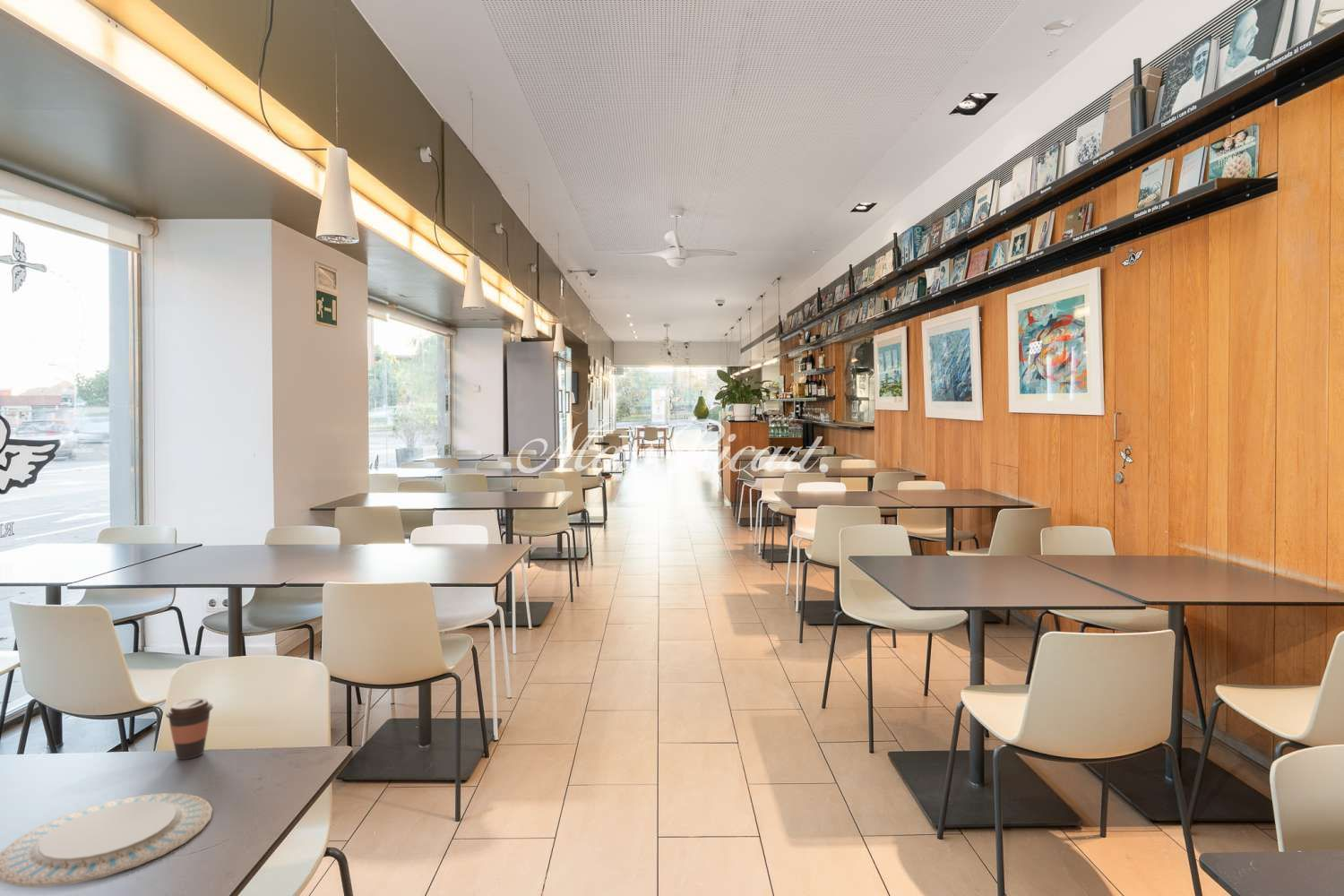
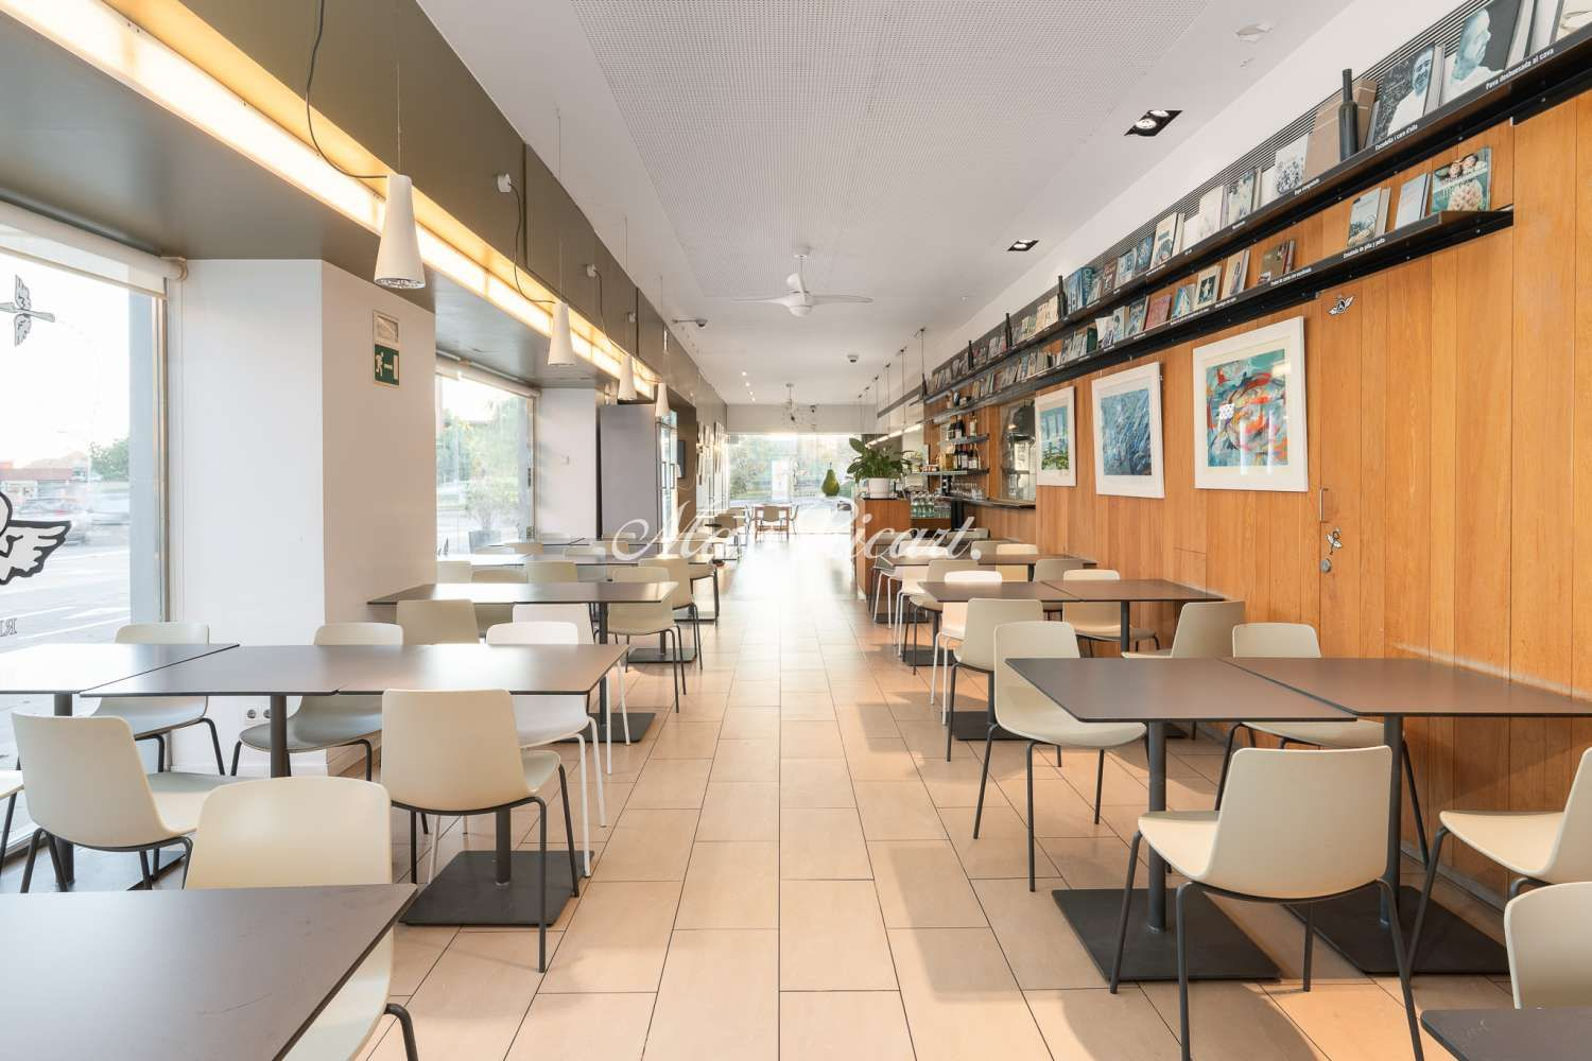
- coffee cup [165,697,214,760]
- chinaware [0,792,214,888]
